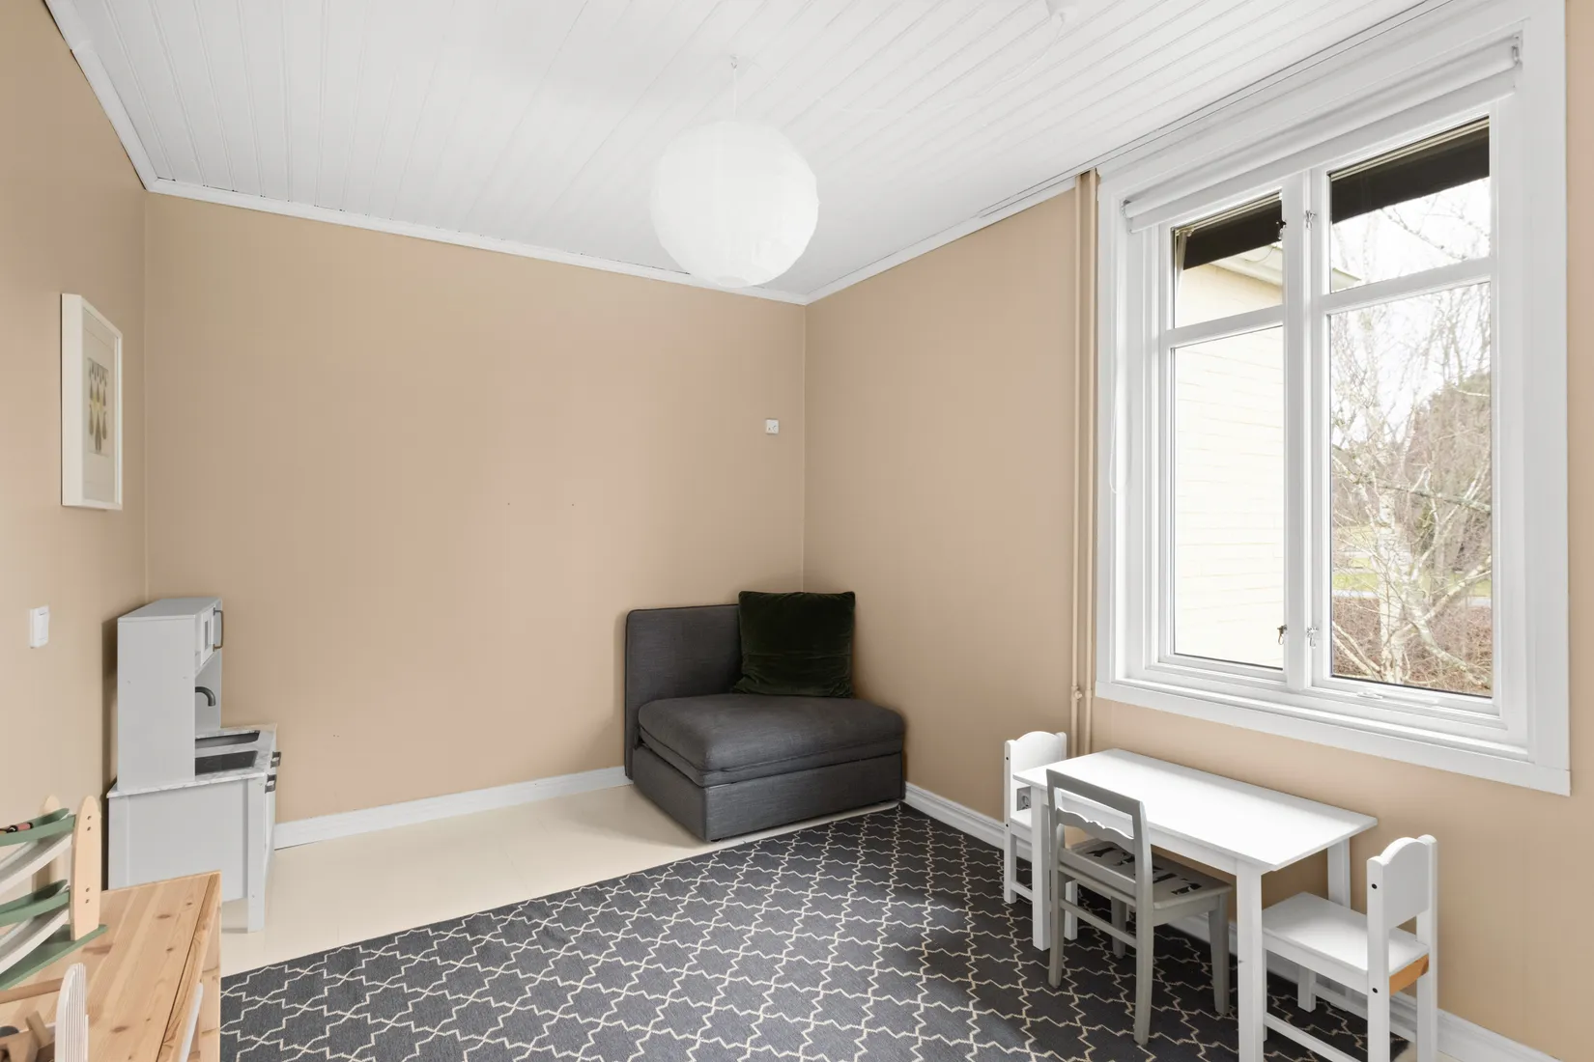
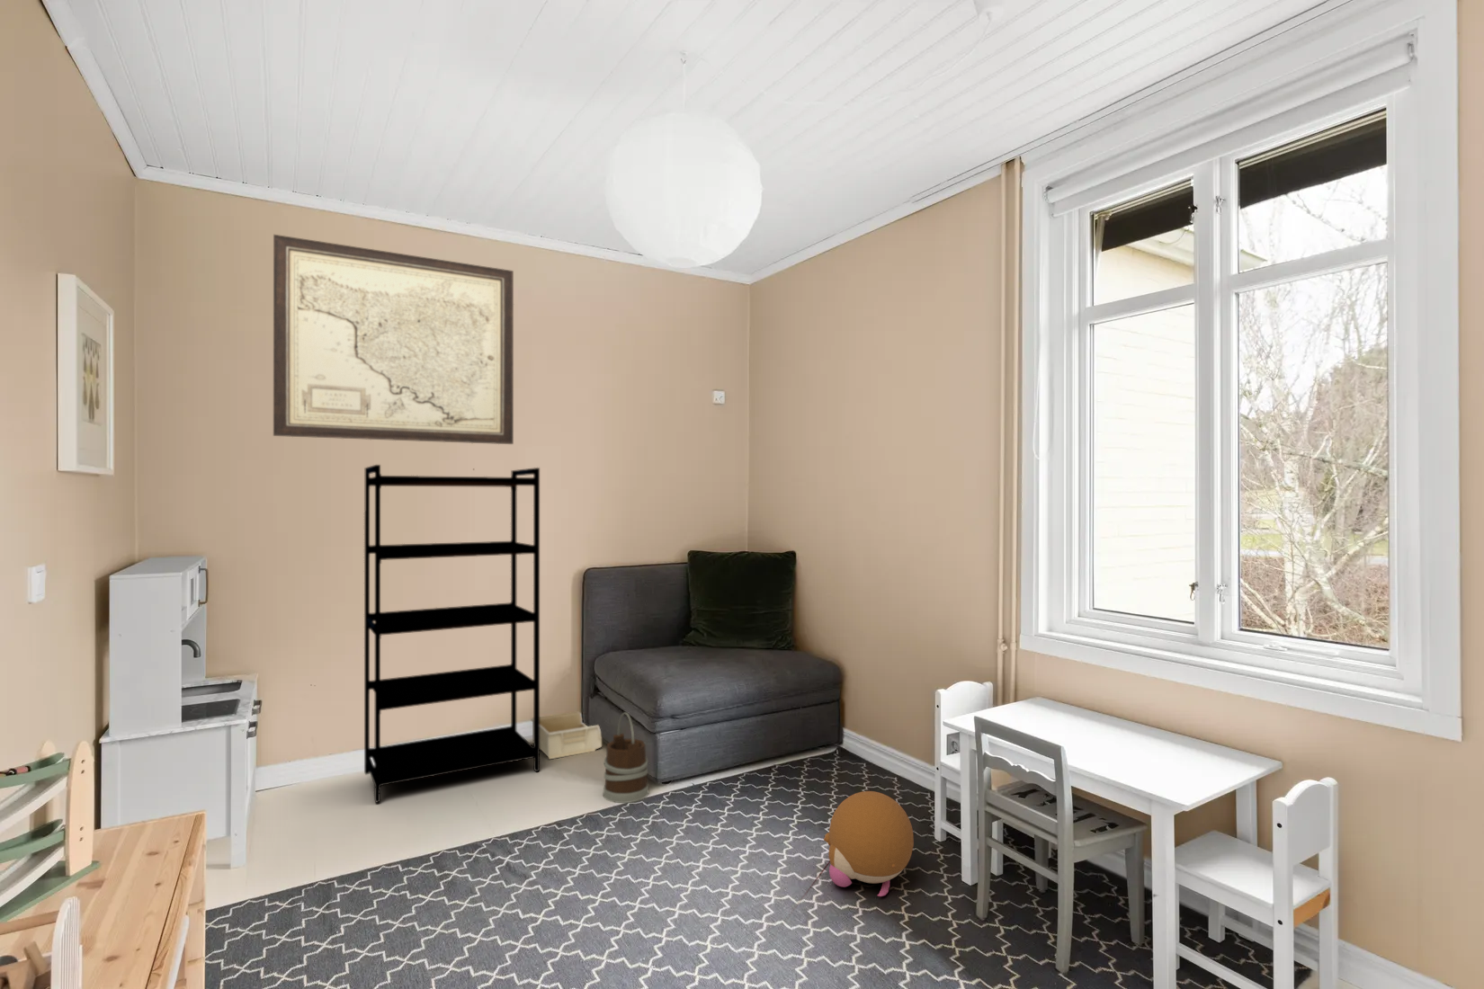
+ shelving unit [363,464,541,804]
+ wall art [273,234,515,445]
+ storage bin [530,710,603,759]
+ plush toy [823,790,914,897]
+ wooden bucket [602,711,650,804]
